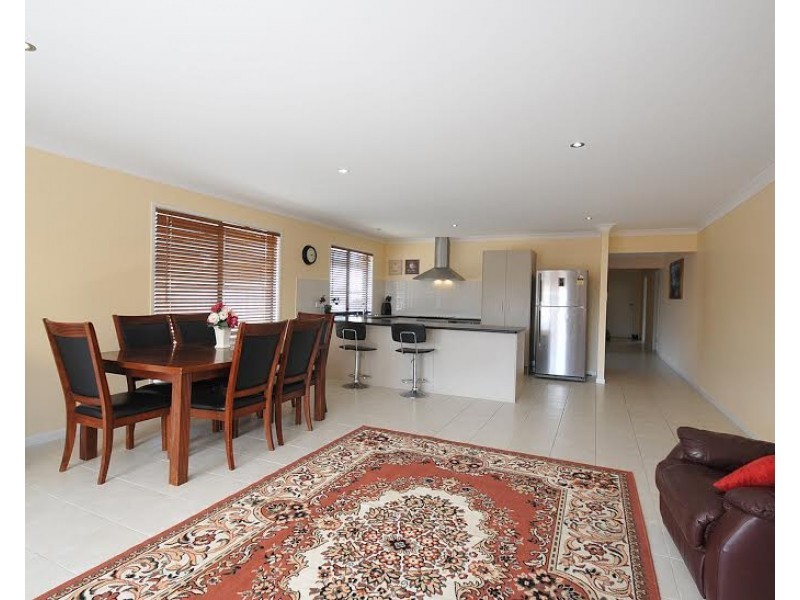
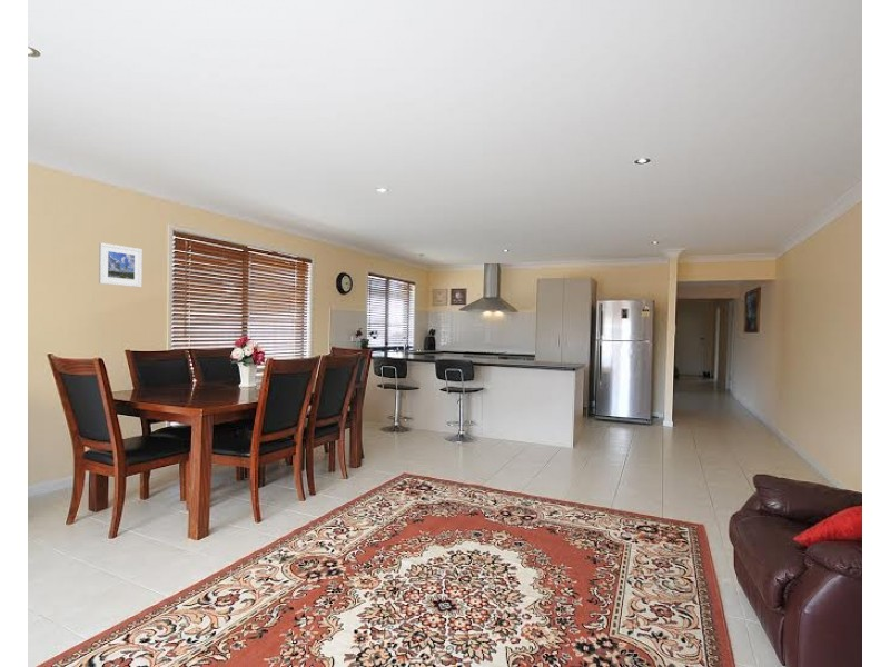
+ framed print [98,241,144,288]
